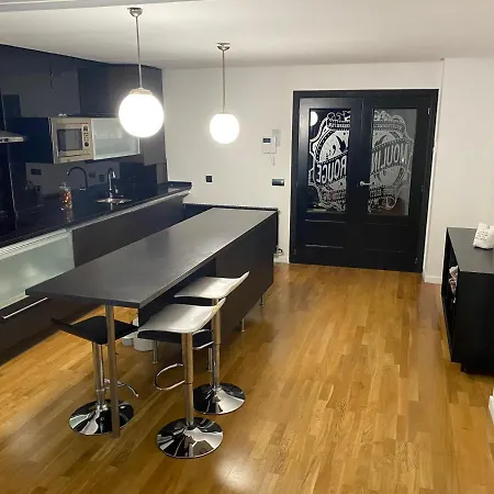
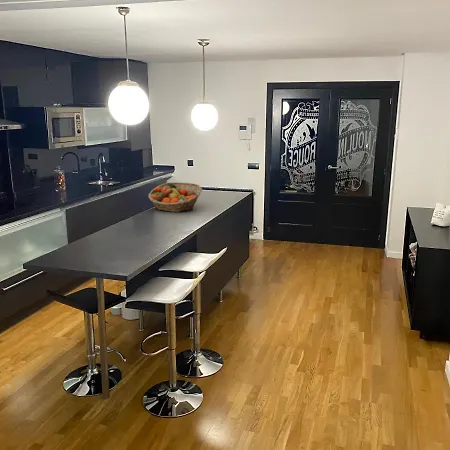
+ fruit basket [147,181,203,213]
